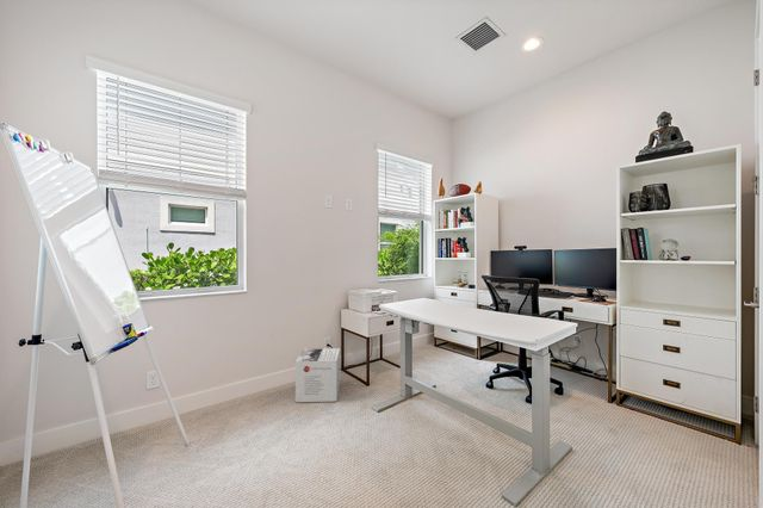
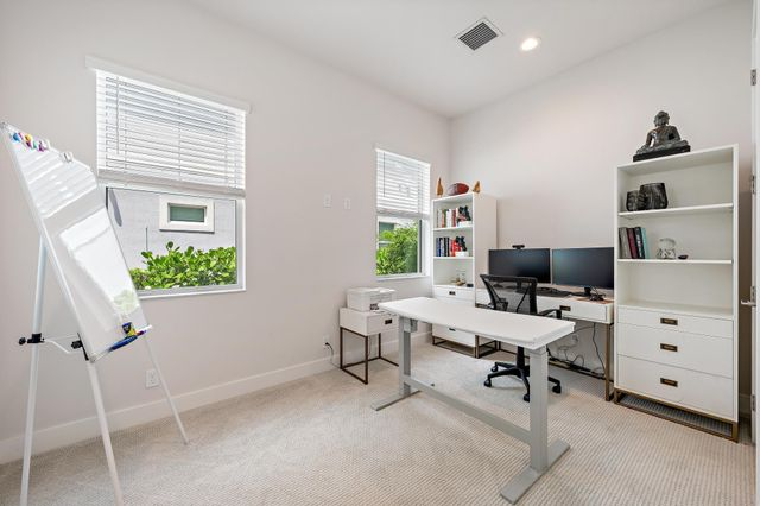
- cardboard box [294,347,341,403]
